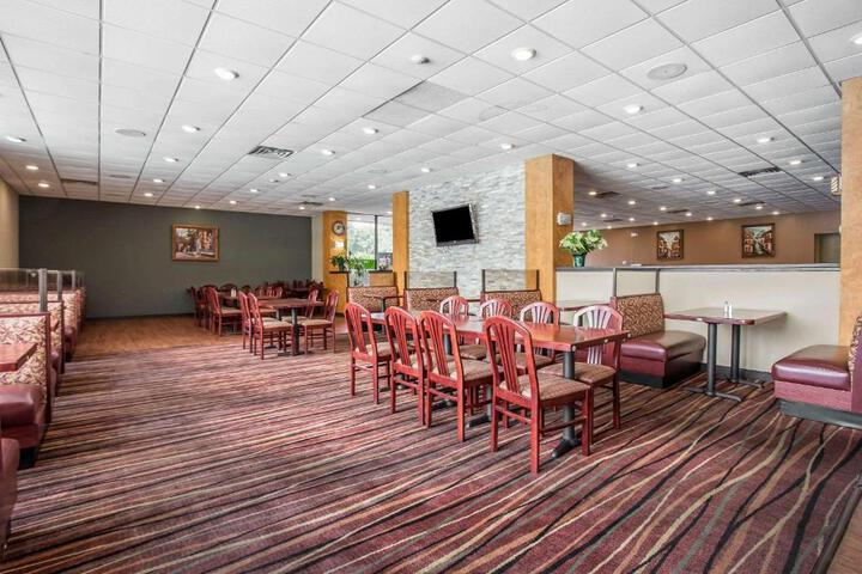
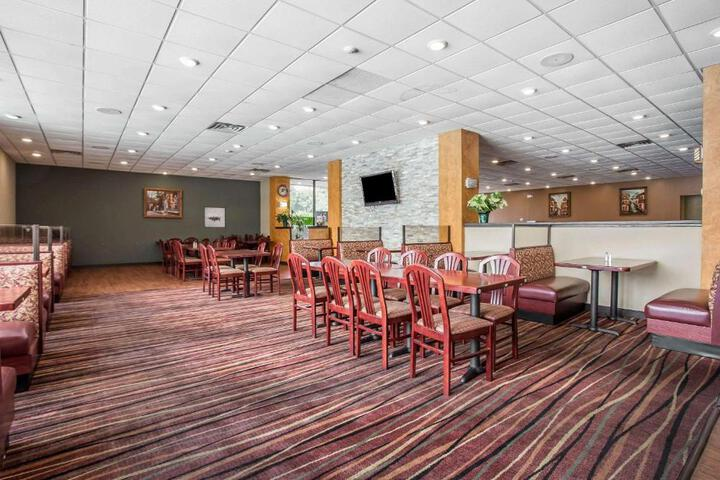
+ wall art [203,205,227,229]
